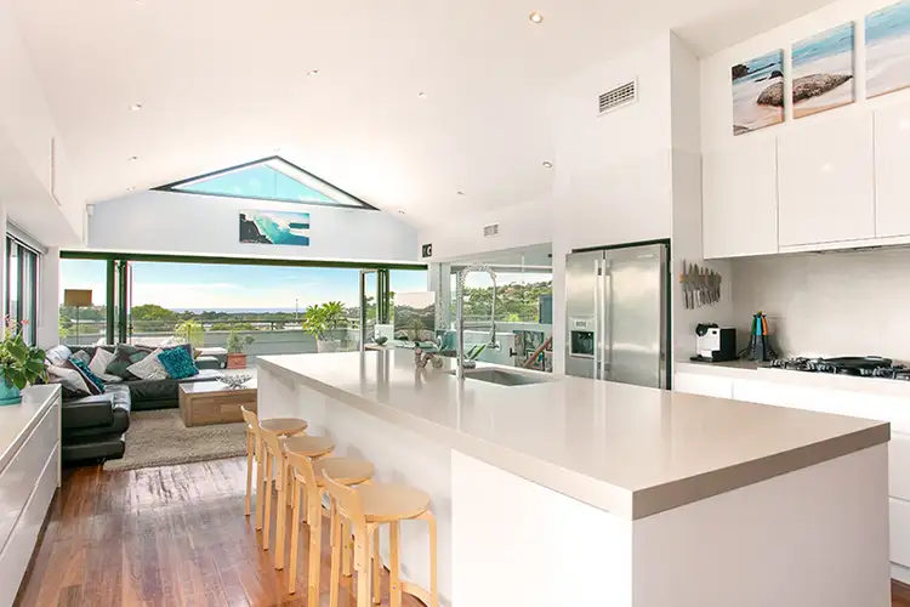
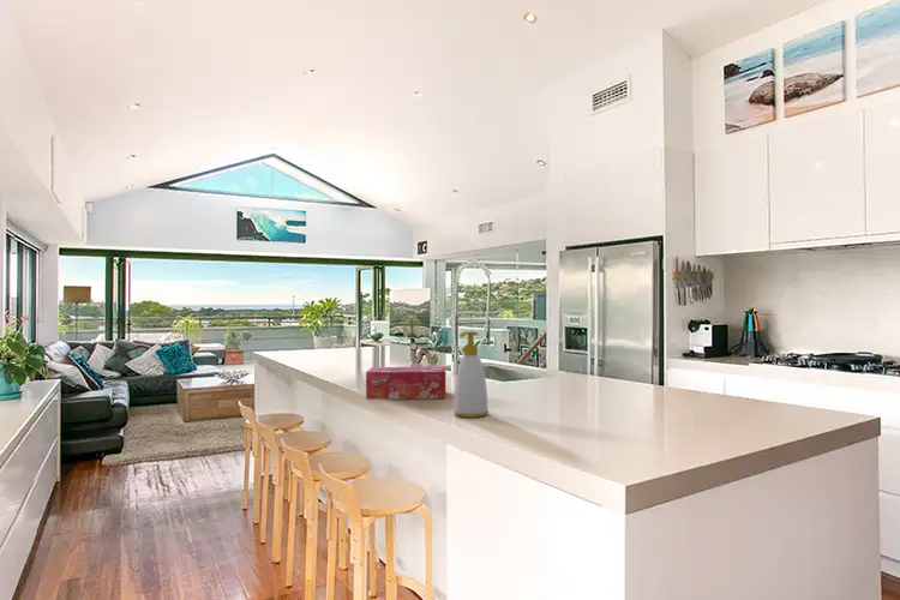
+ soap bottle [452,330,490,419]
+ tissue box [365,366,446,401]
